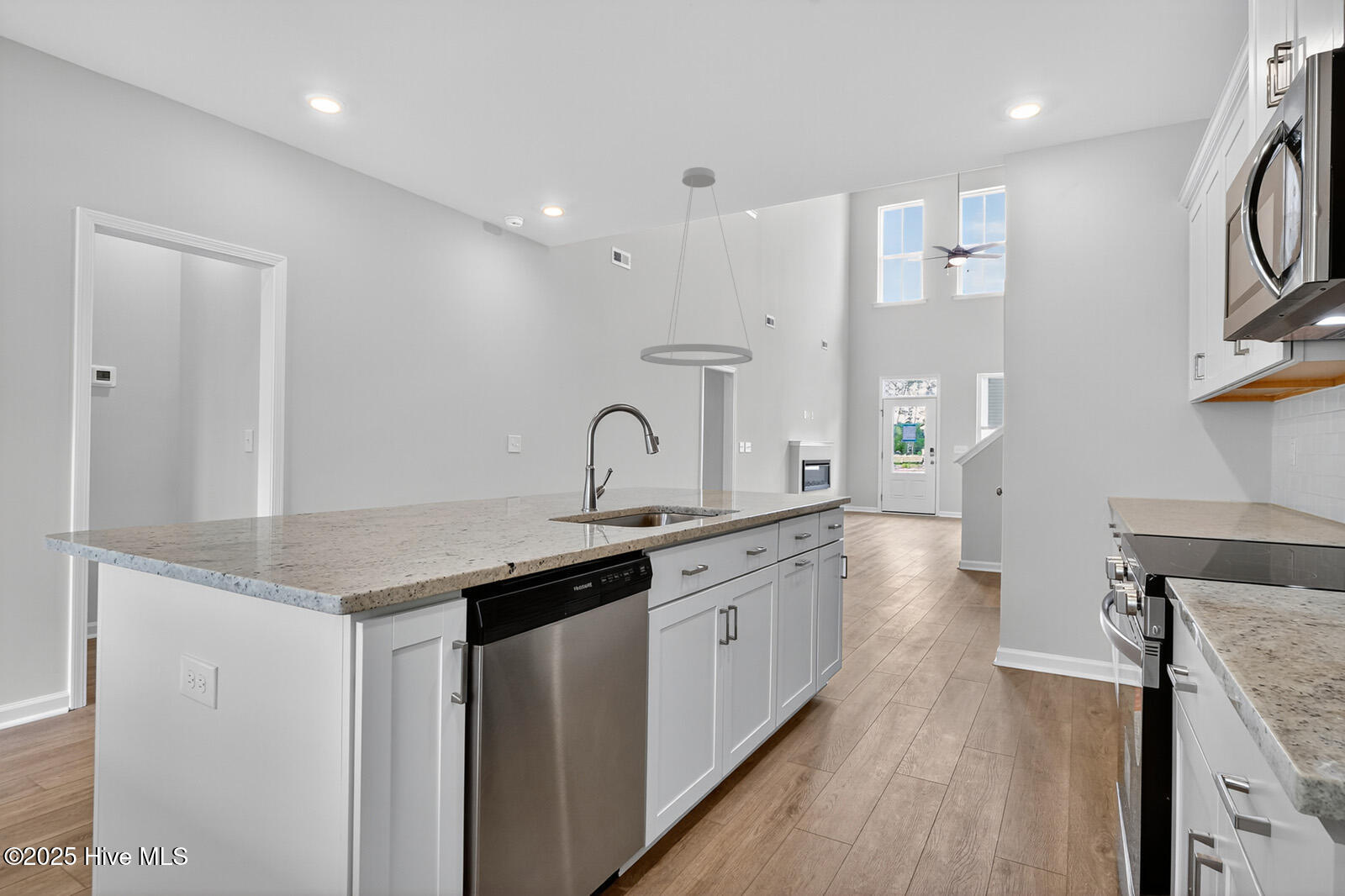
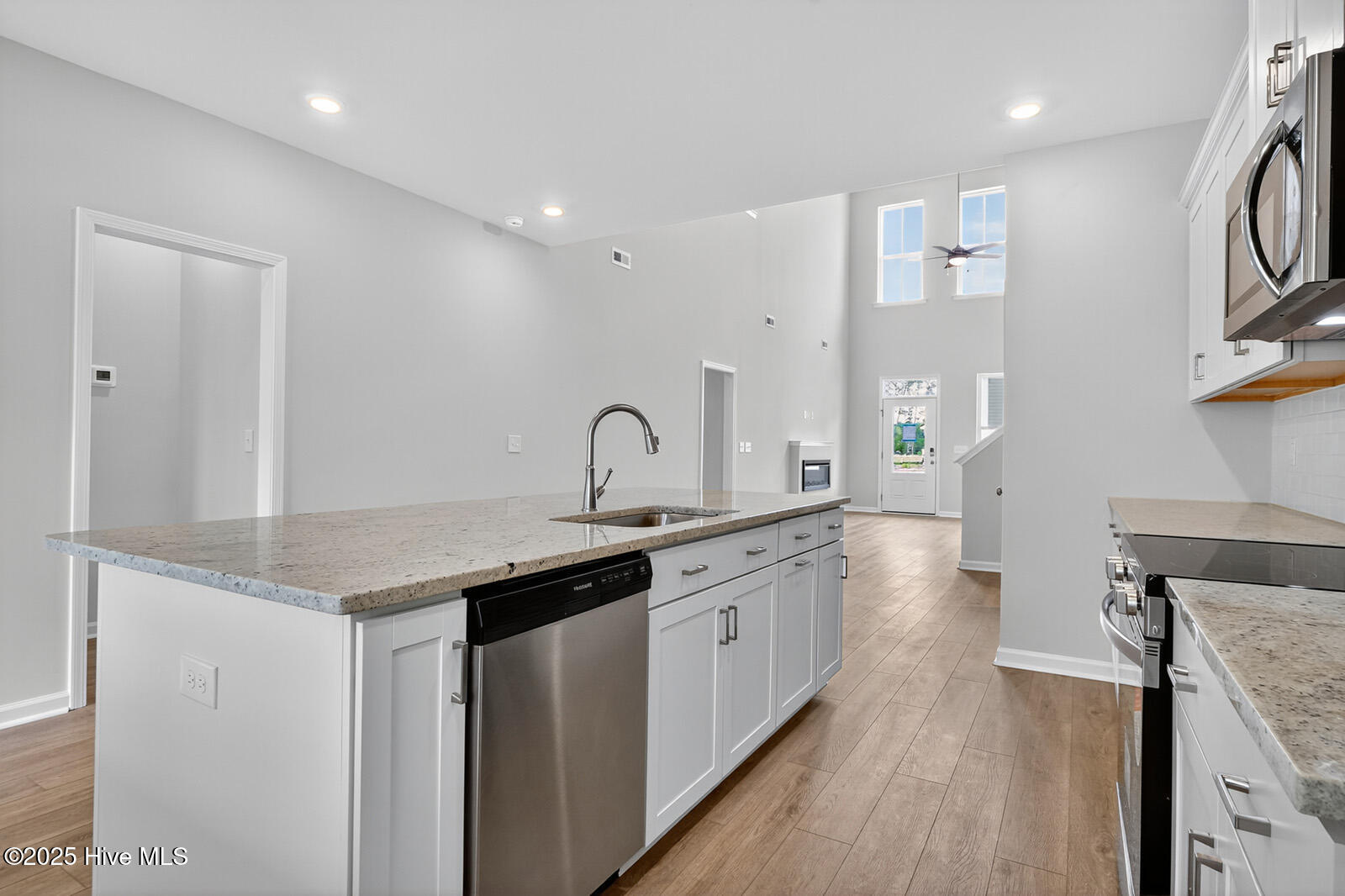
- pendant light [640,166,753,366]
